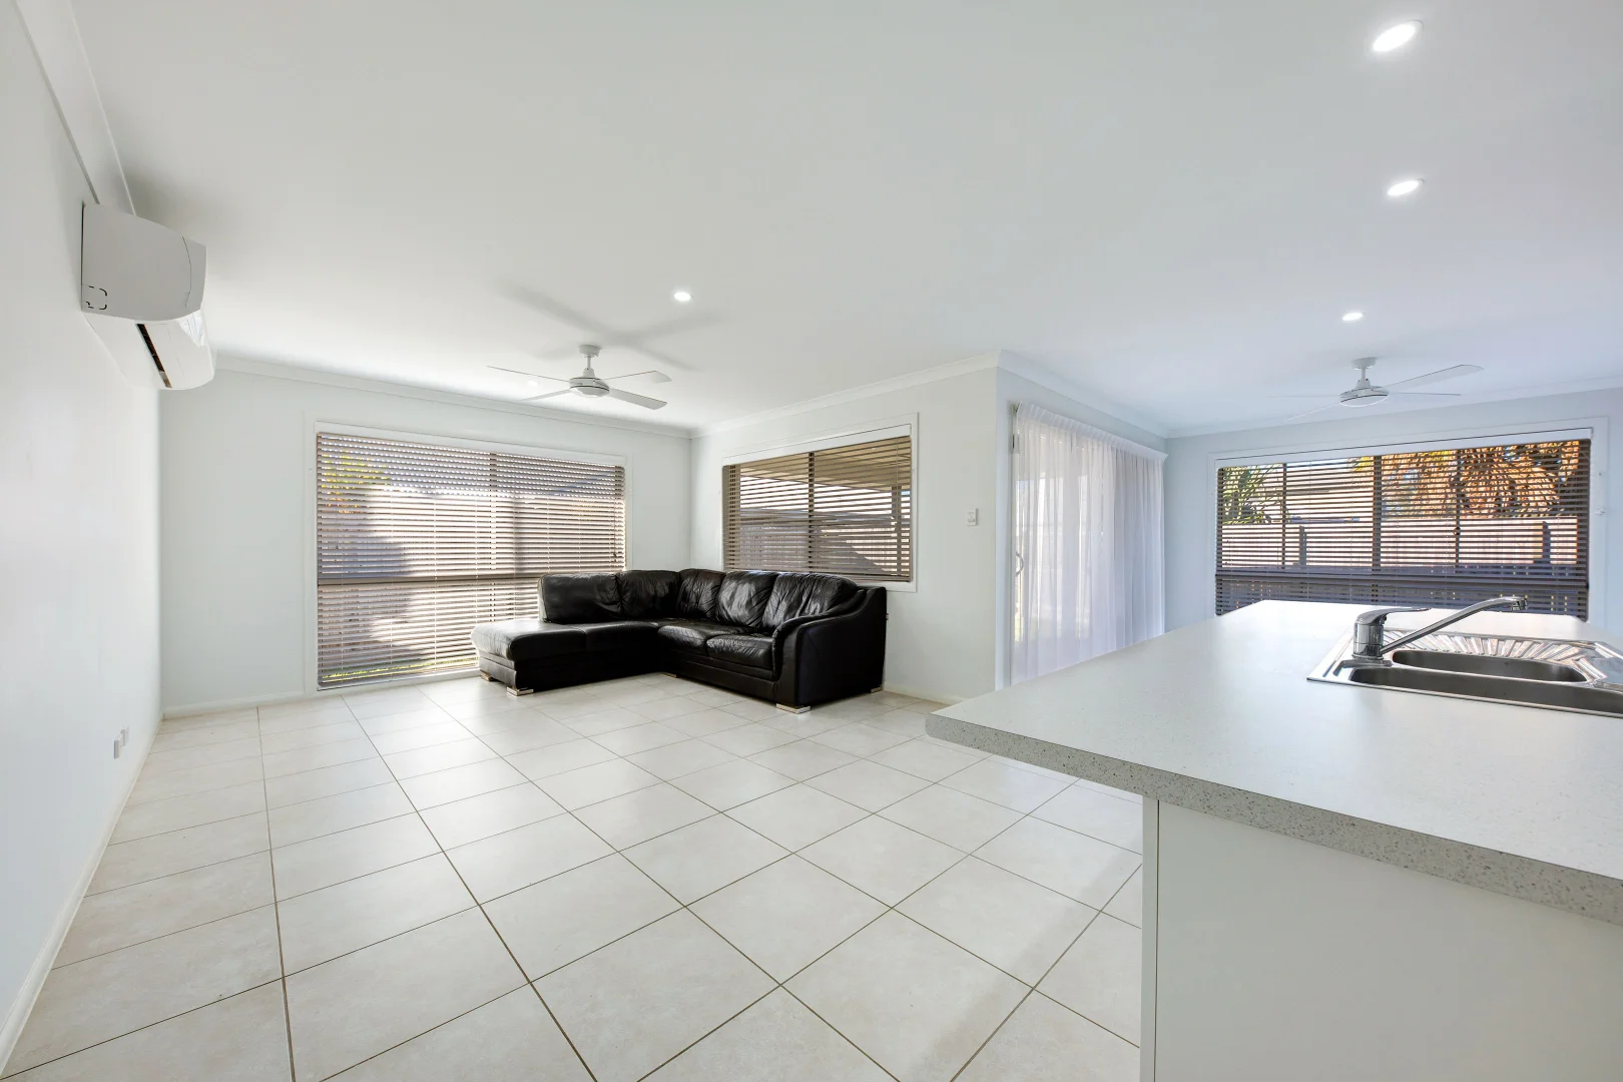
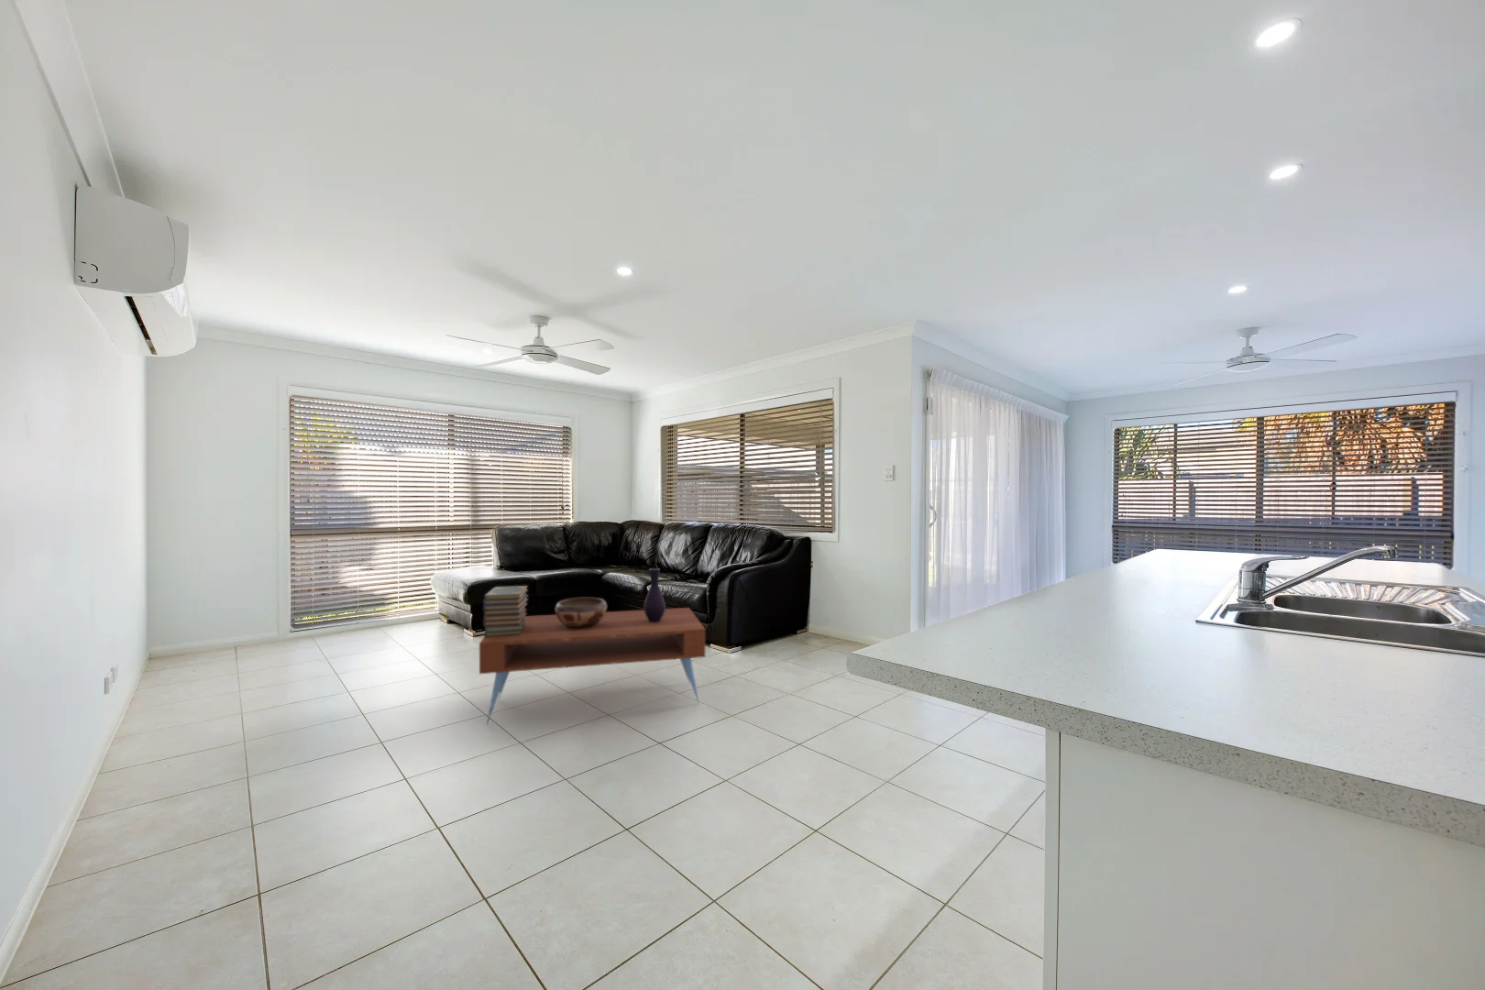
+ book stack [482,584,529,638]
+ decorative bowl [555,597,608,628]
+ coffee table [478,607,706,725]
+ vase [643,568,666,622]
